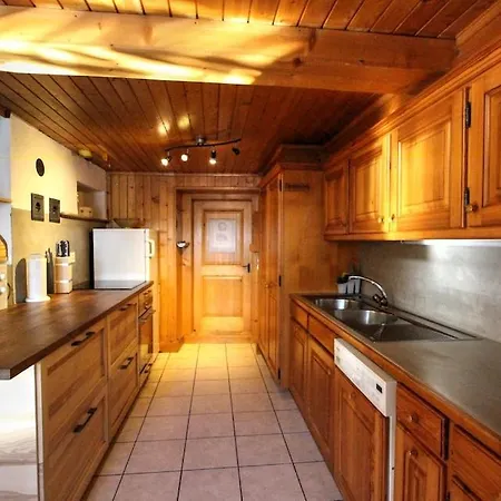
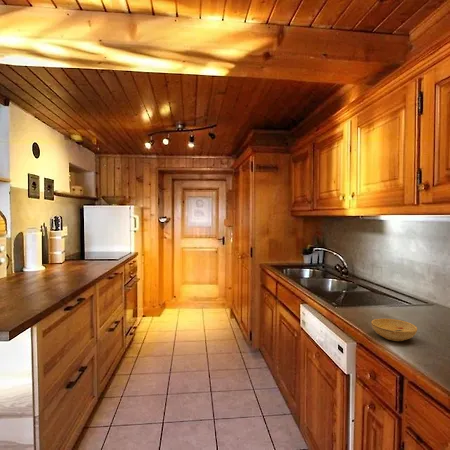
+ bowl [370,318,418,342]
